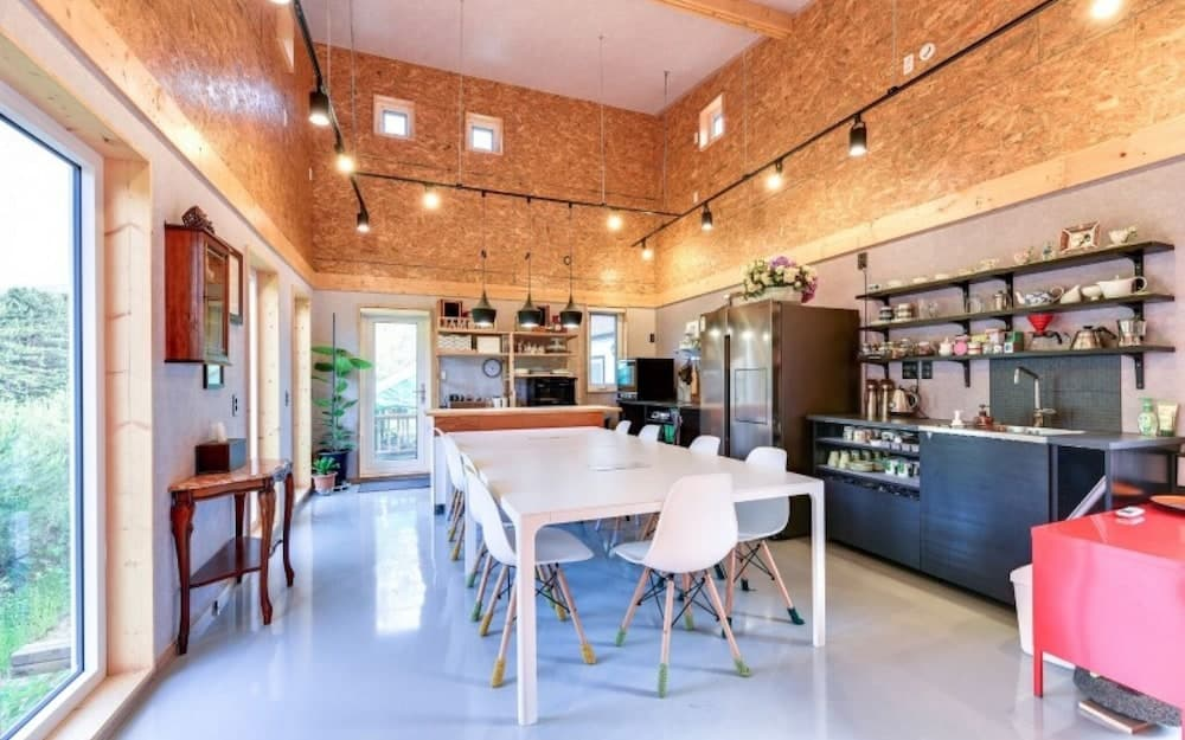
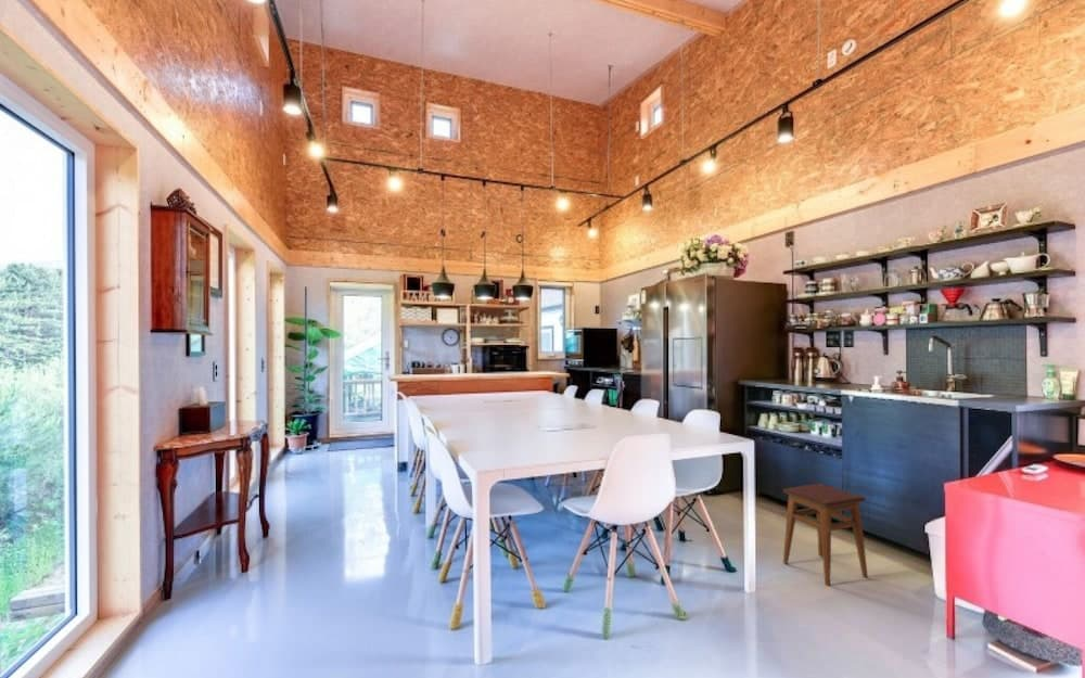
+ stool [782,483,869,587]
